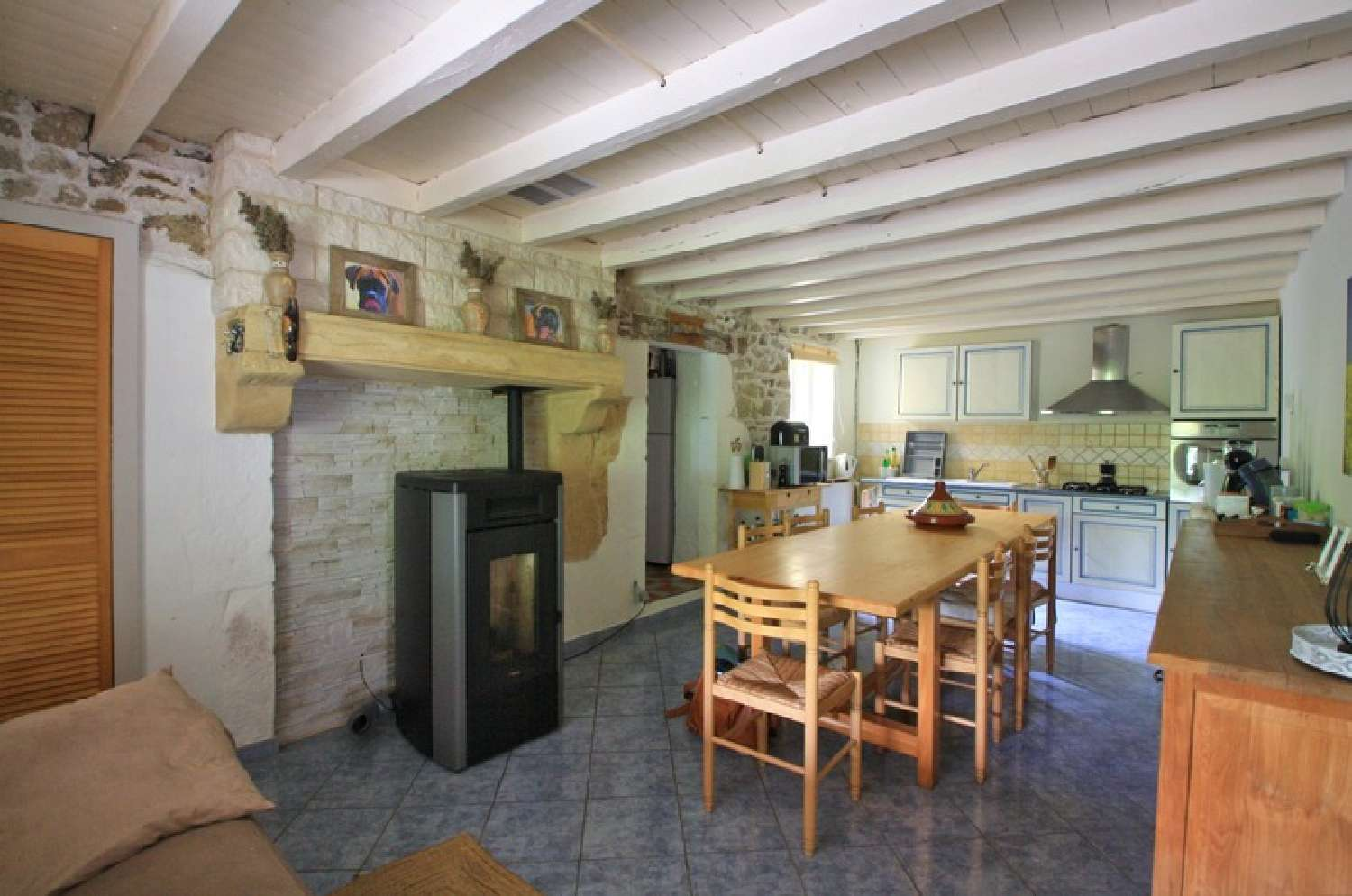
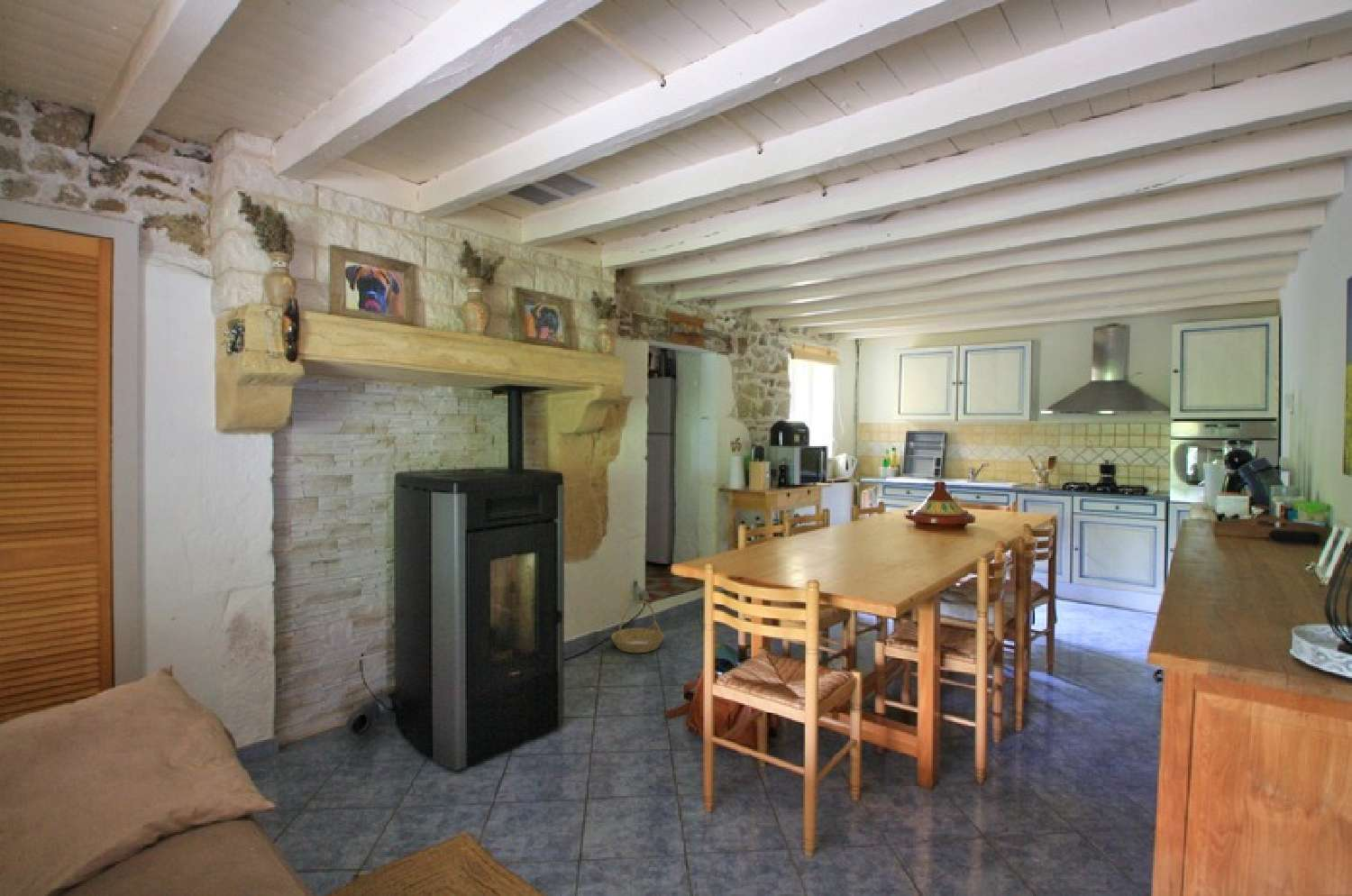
+ basket [610,599,665,654]
